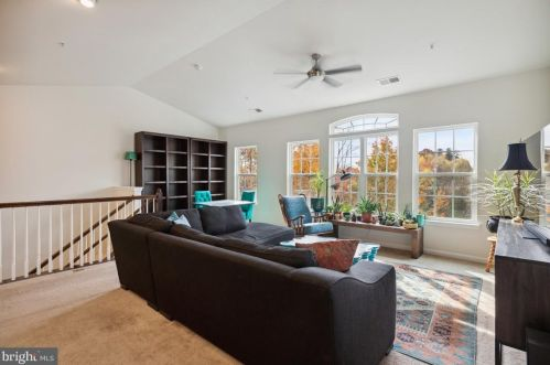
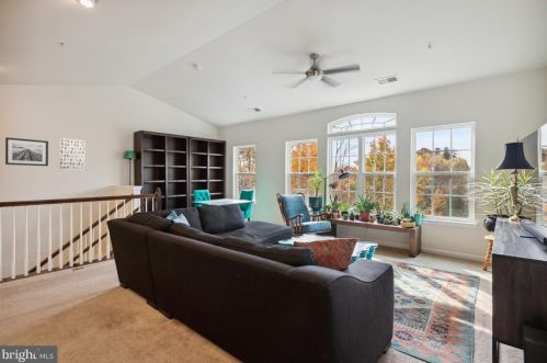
+ wall art [58,137,87,172]
+ wall art [4,136,49,167]
